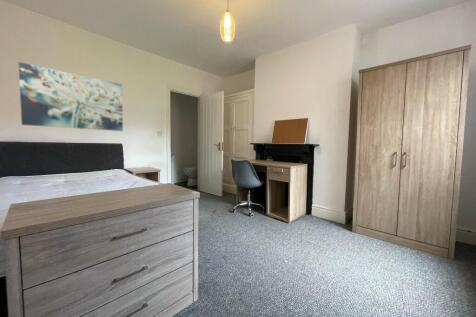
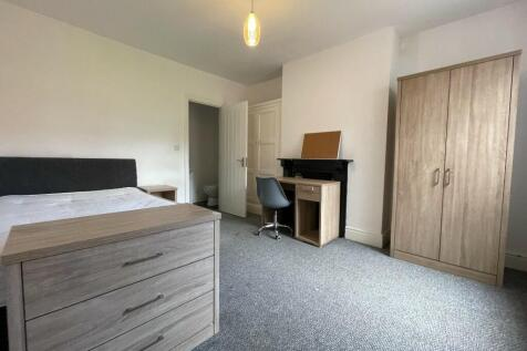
- wall art [18,61,124,132]
